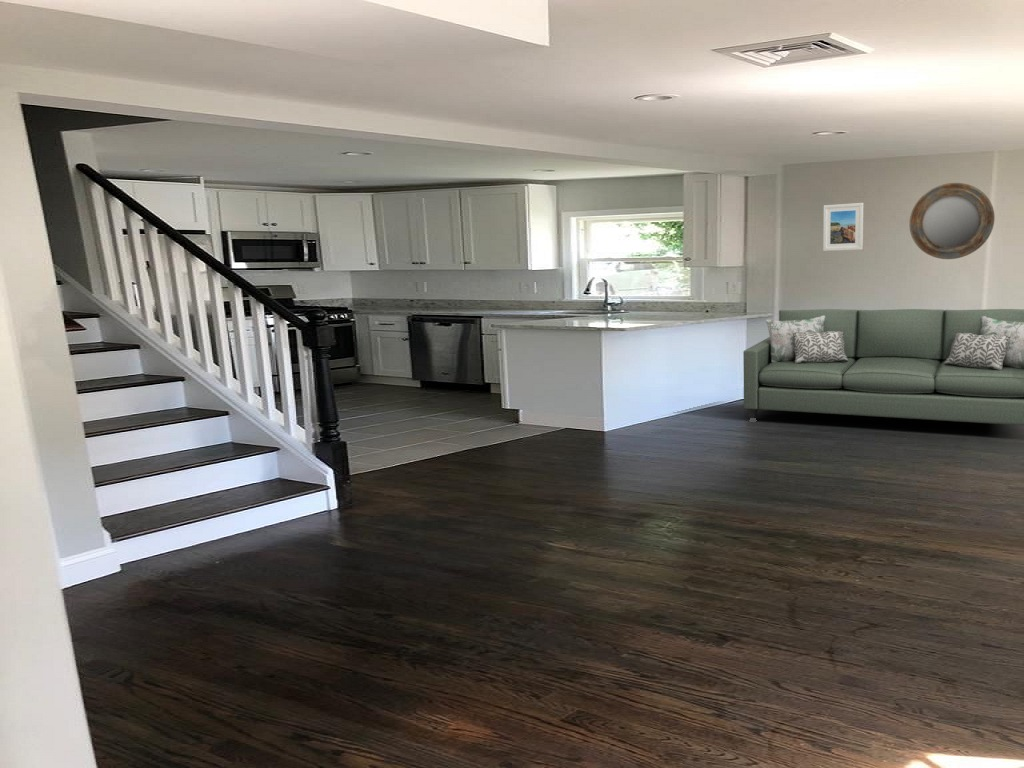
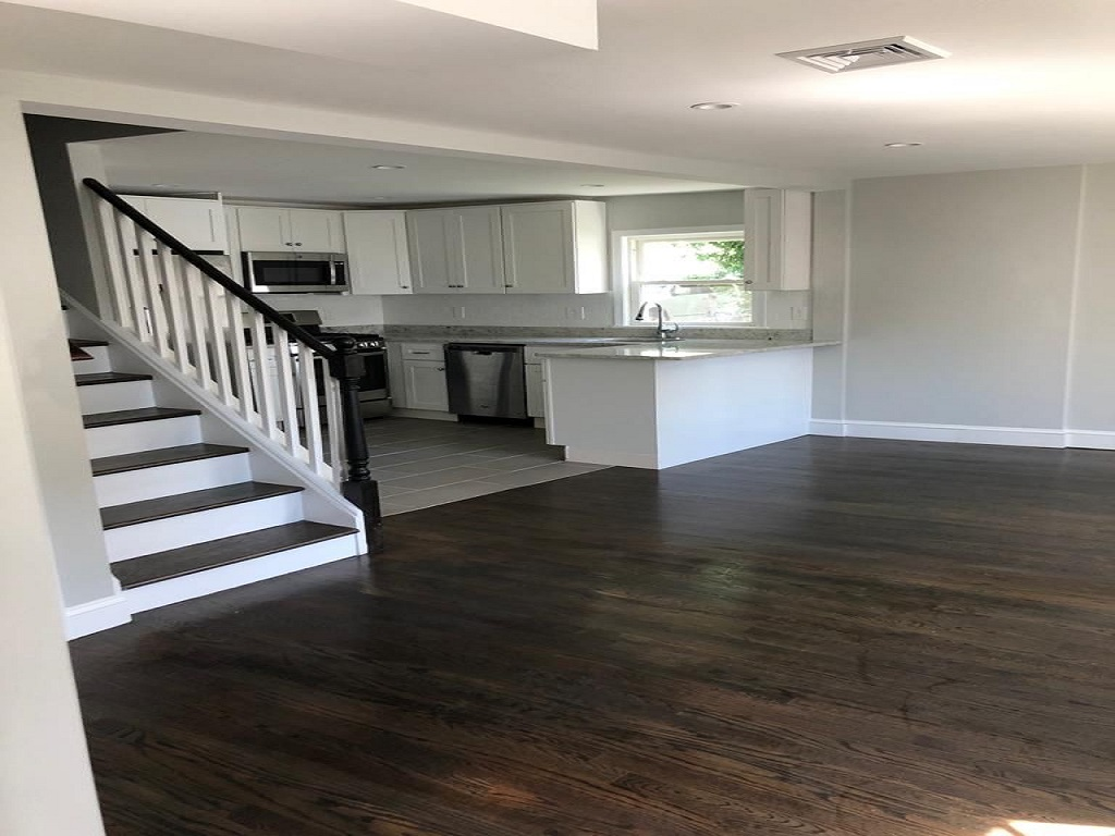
- sofa [742,308,1024,426]
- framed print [822,202,864,252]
- home mirror [909,182,996,260]
